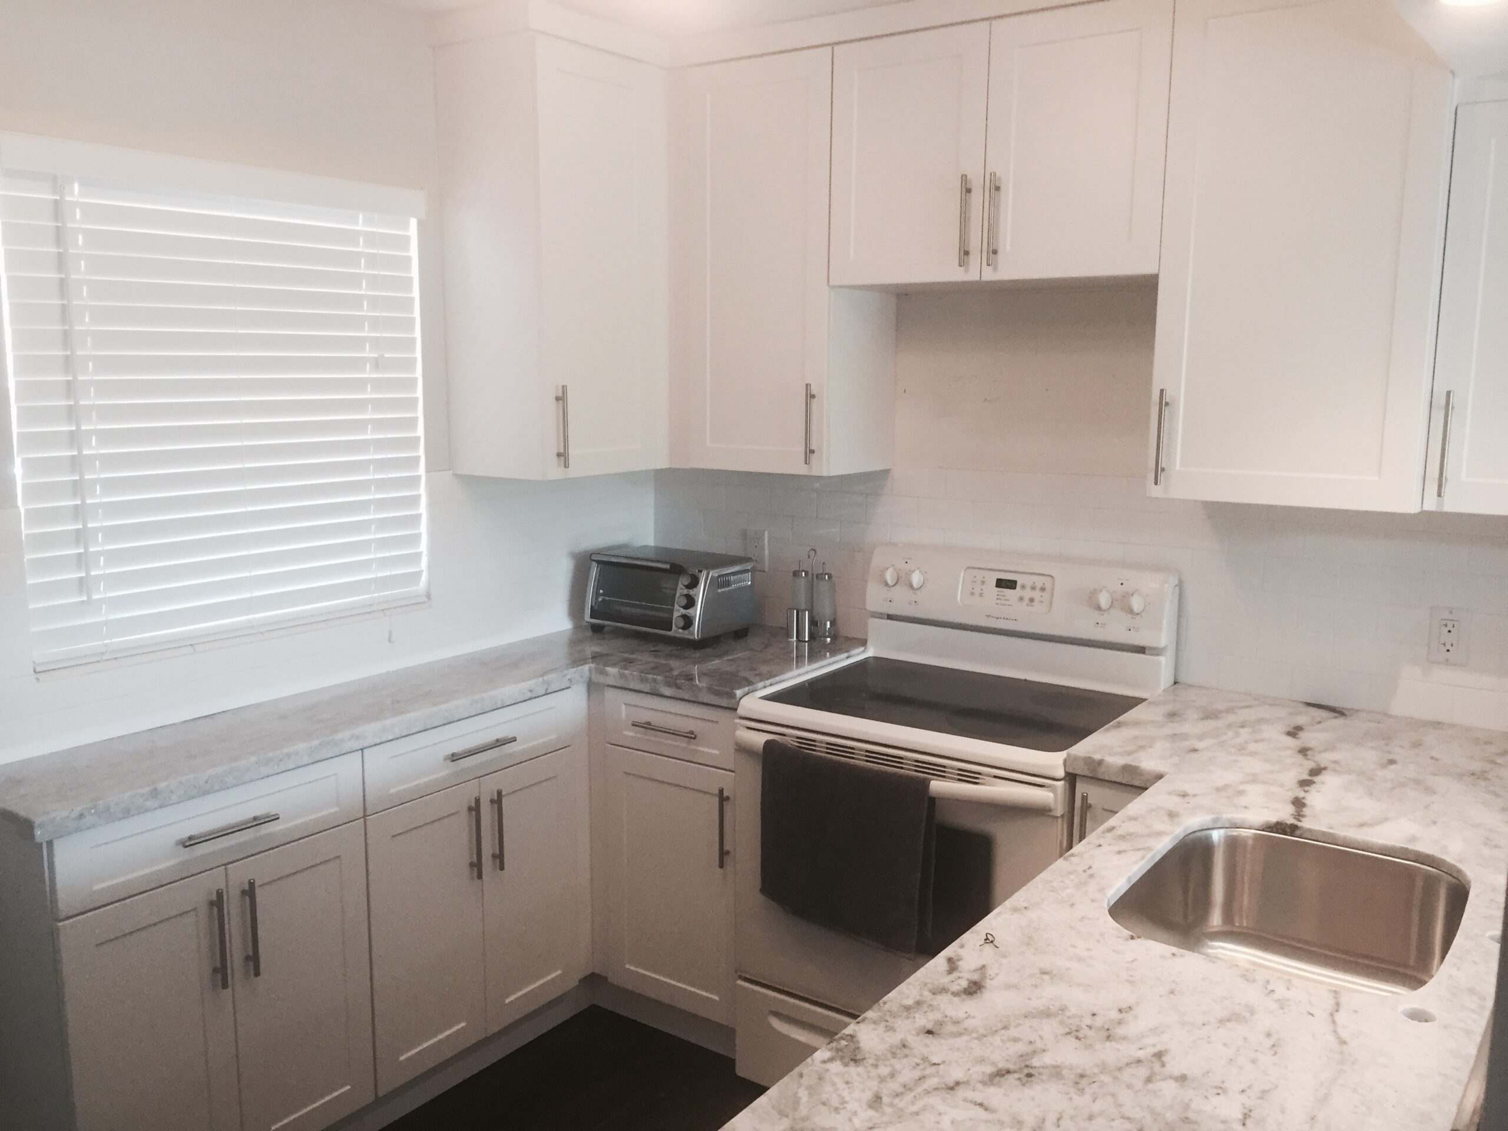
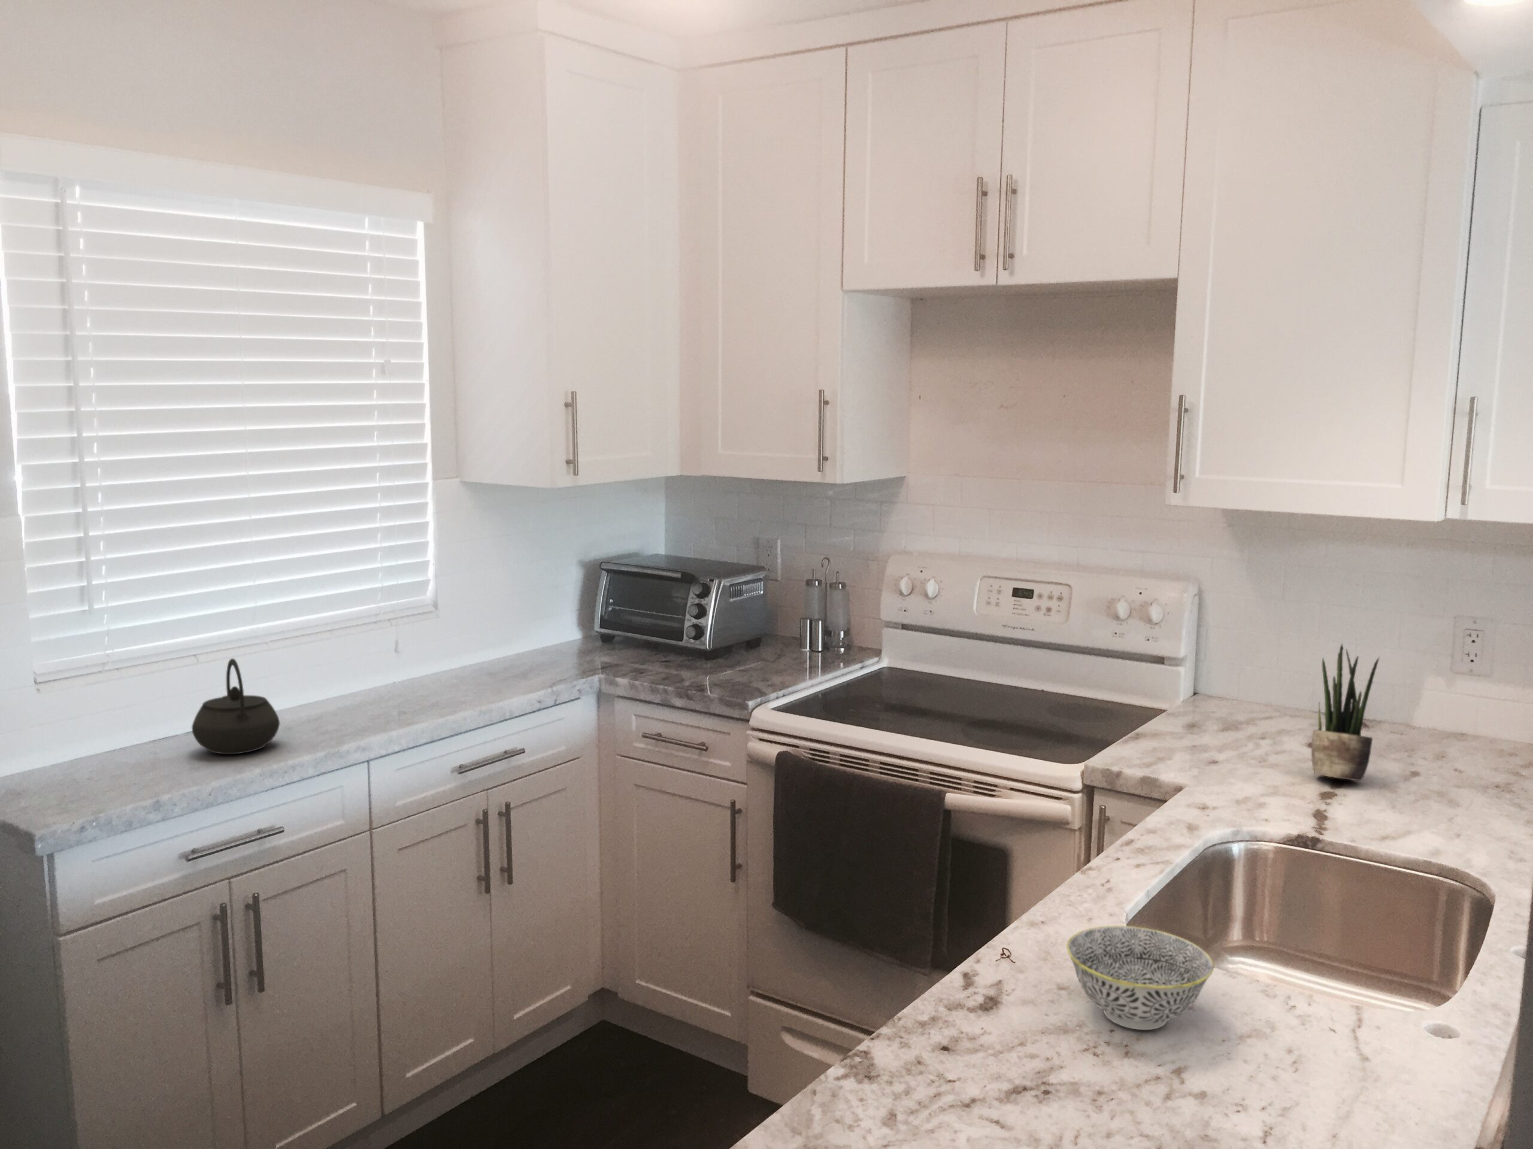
+ potted plant [1311,643,1380,781]
+ kettle [191,658,280,754]
+ bowl [1066,926,1214,1031]
